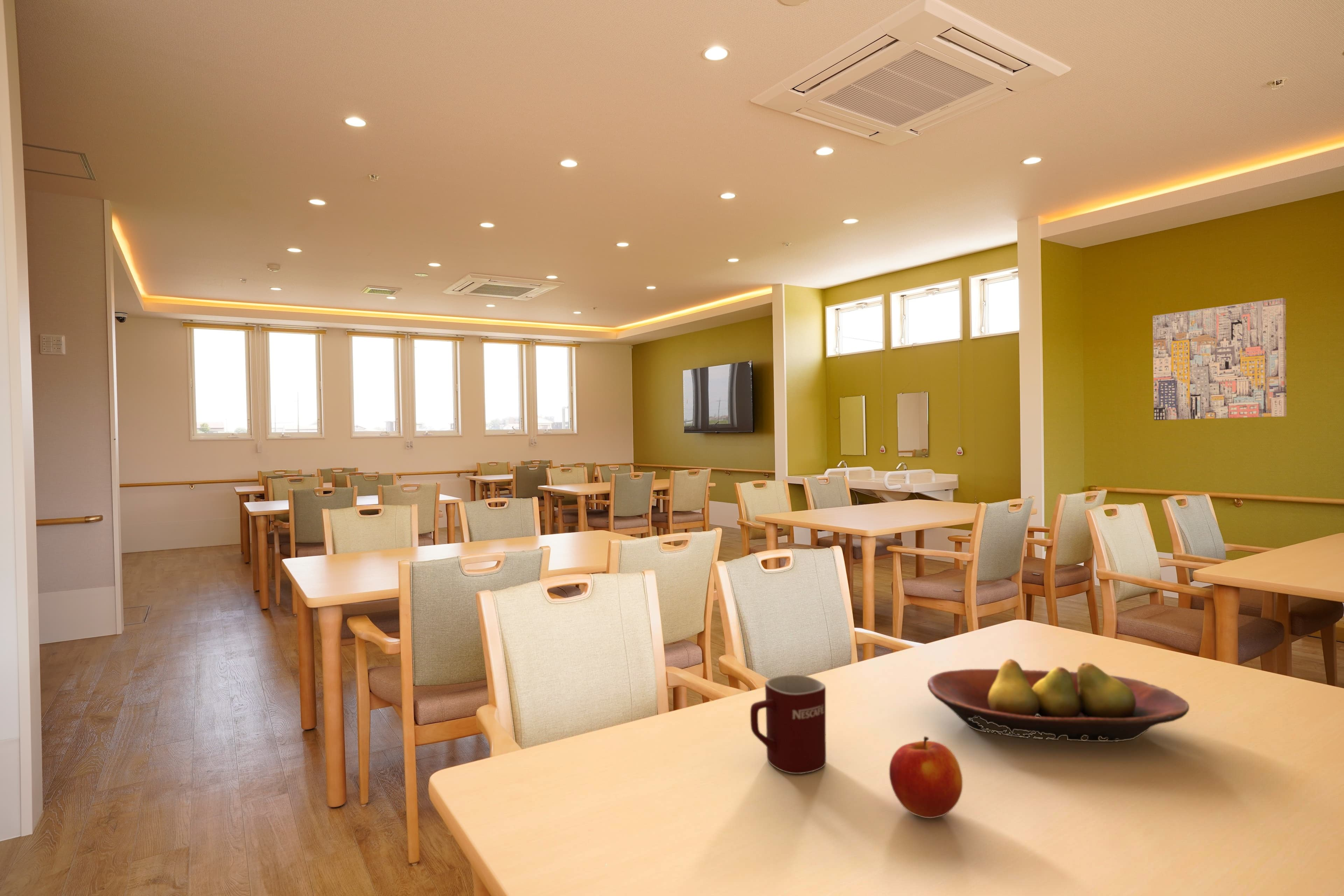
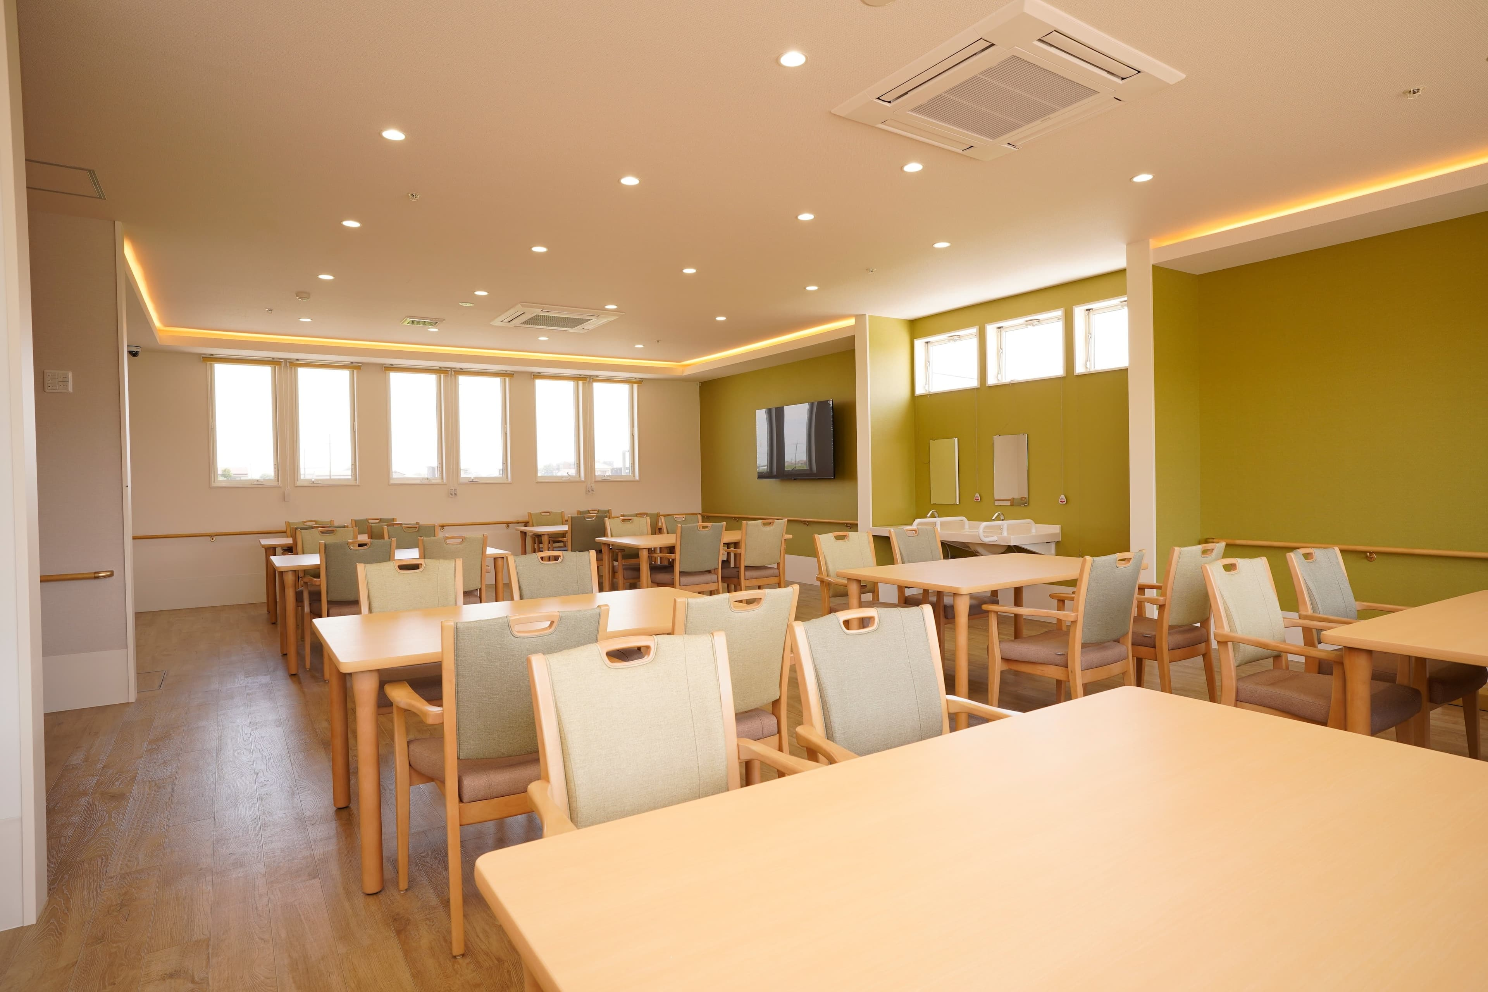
- mug [750,674,826,774]
- wall art [1153,297,1287,421]
- apple [889,736,963,819]
- fruit bowl [927,659,1190,742]
